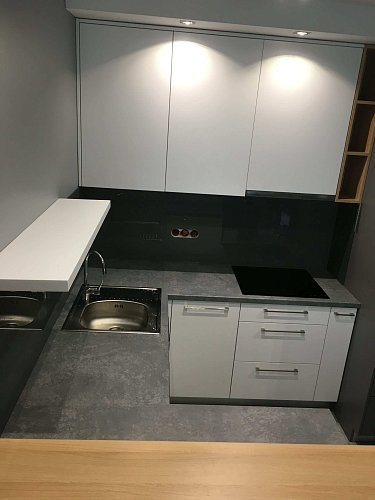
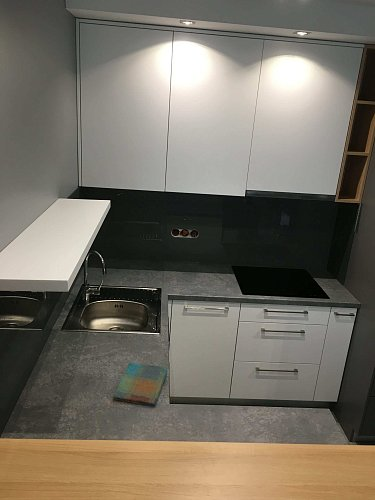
+ dish towel [112,361,168,407]
